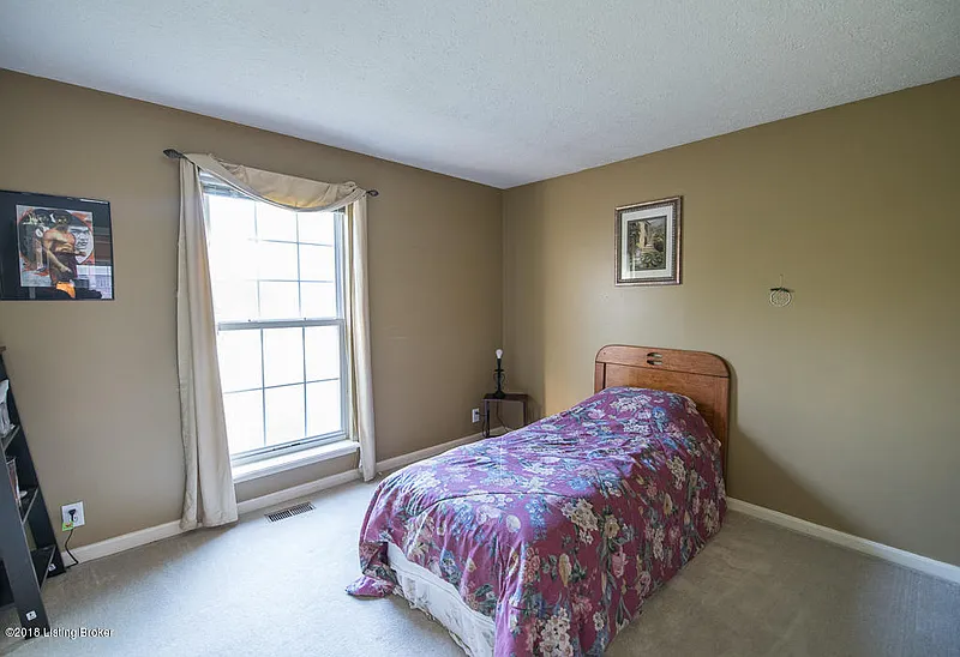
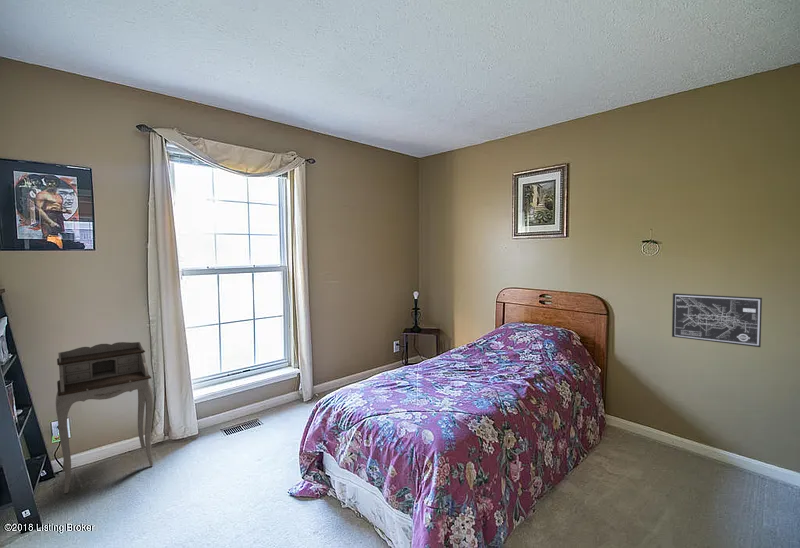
+ desk [55,341,154,494]
+ wall art [671,292,763,348]
